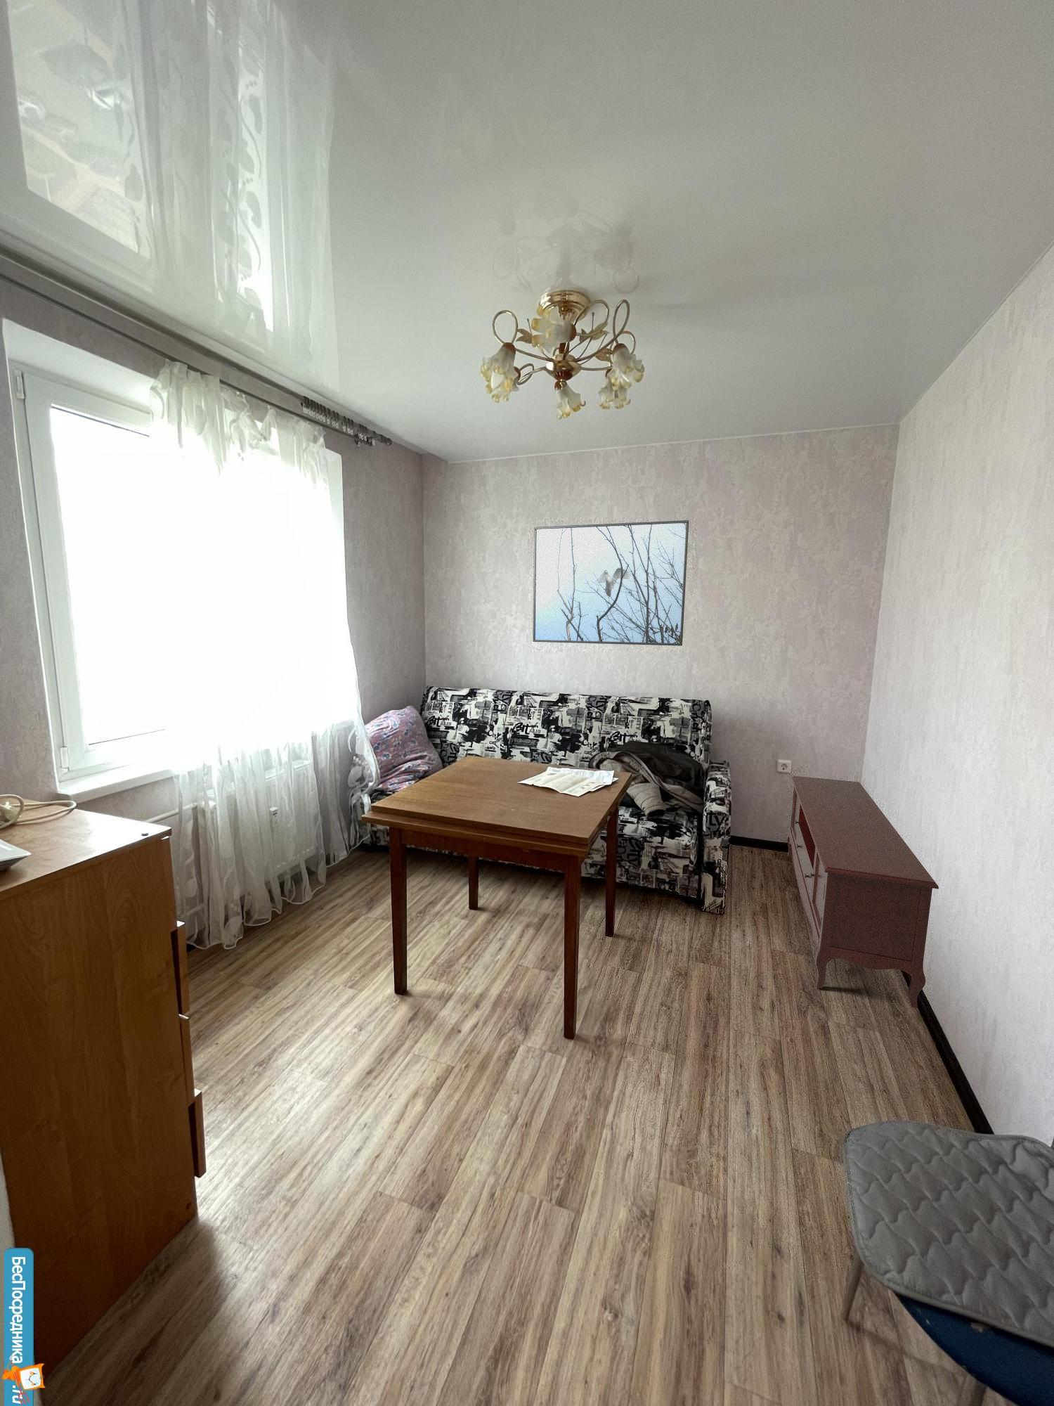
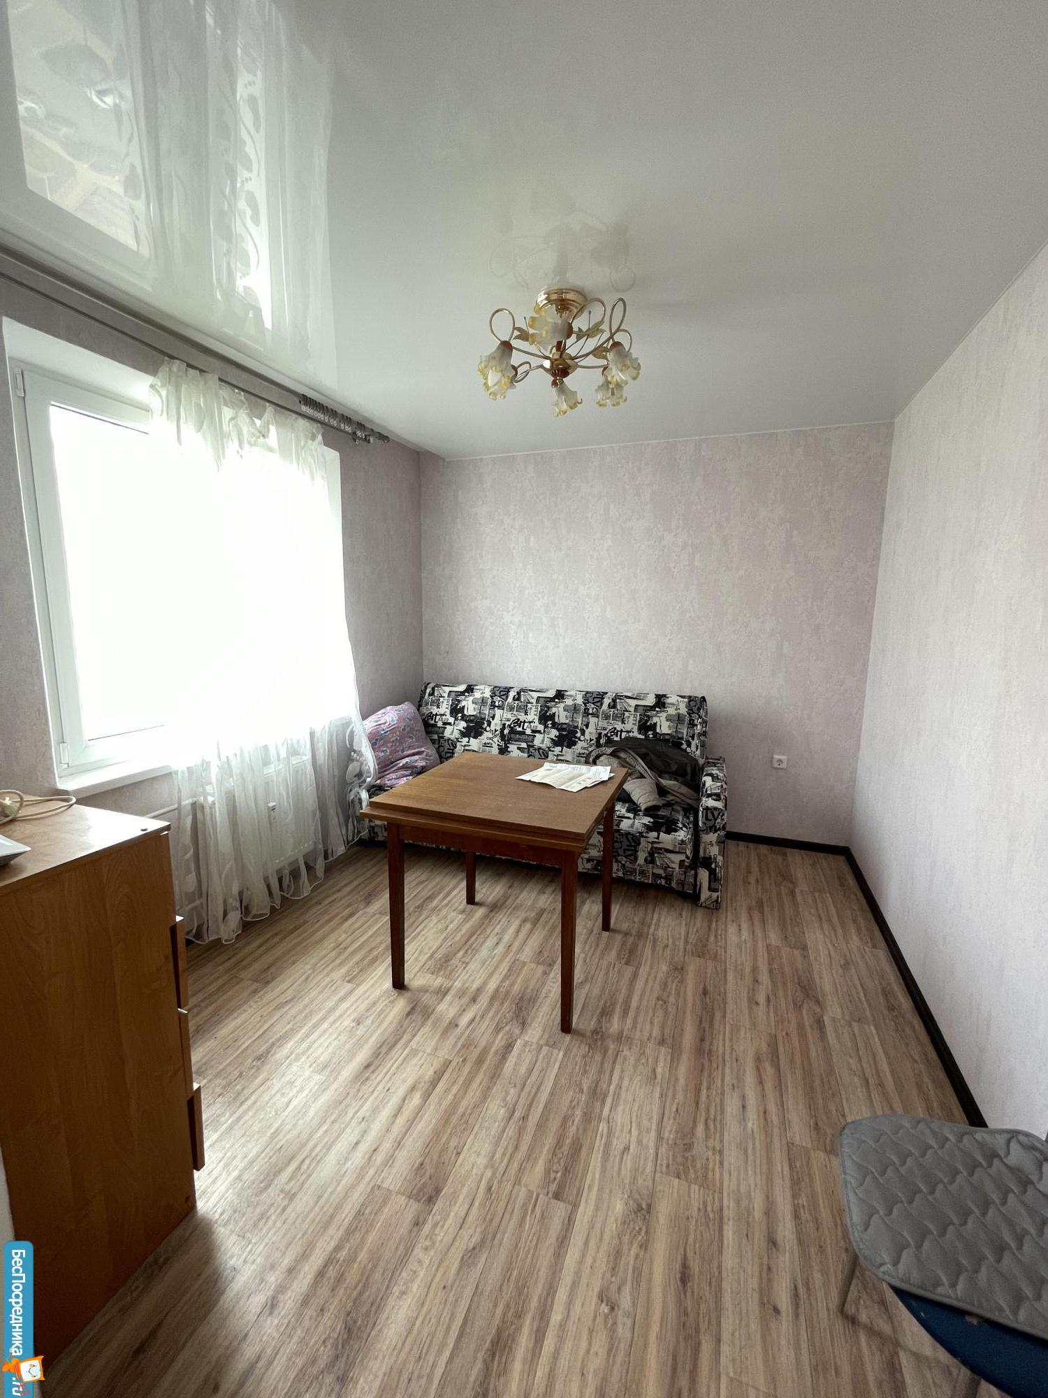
- tv stand [786,775,940,1009]
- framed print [531,519,690,647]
